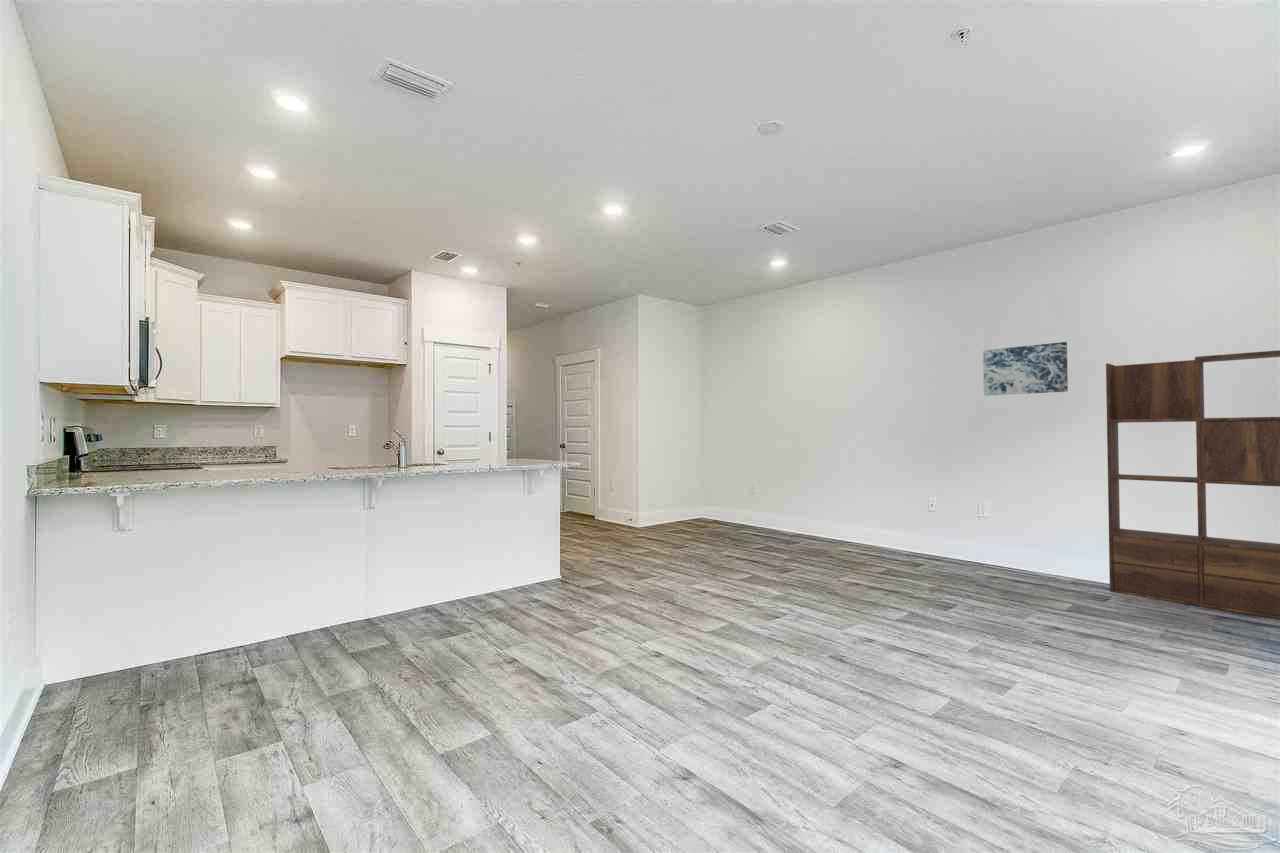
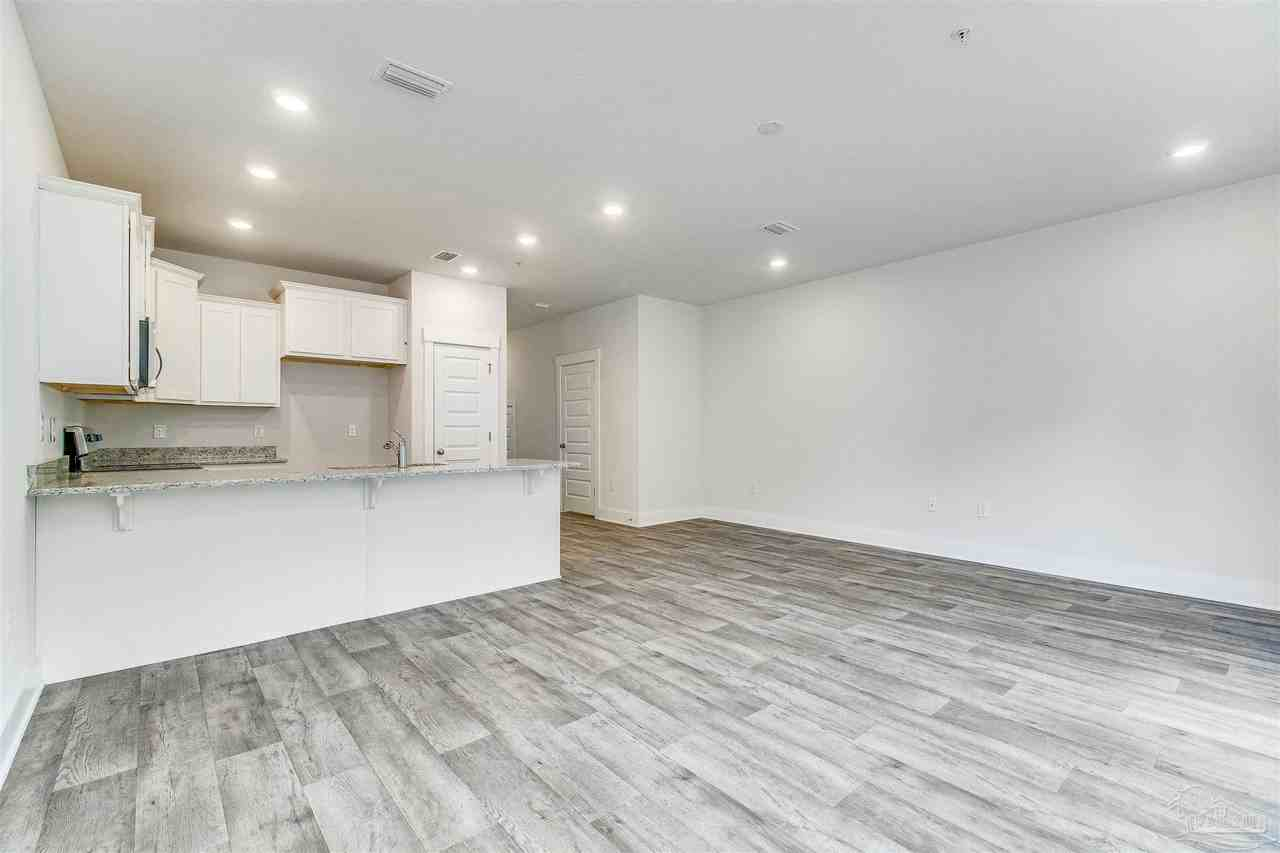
- bookshelf [1105,349,1280,620]
- wall art [982,341,1069,397]
